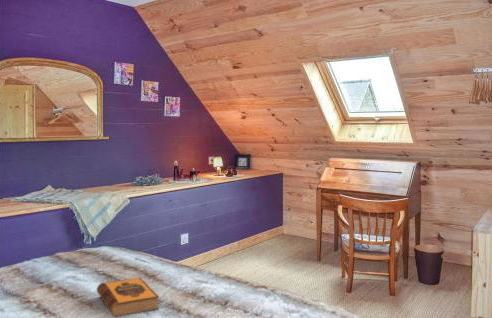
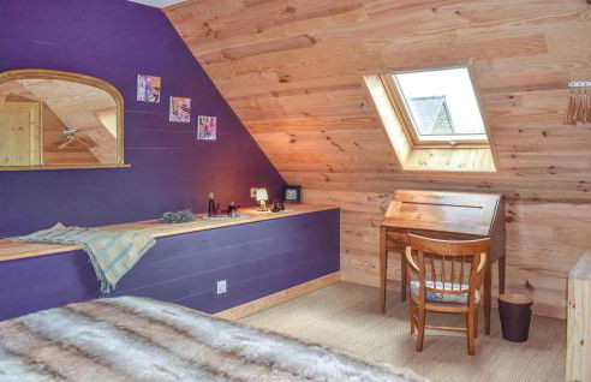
- hardback book [96,277,160,318]
